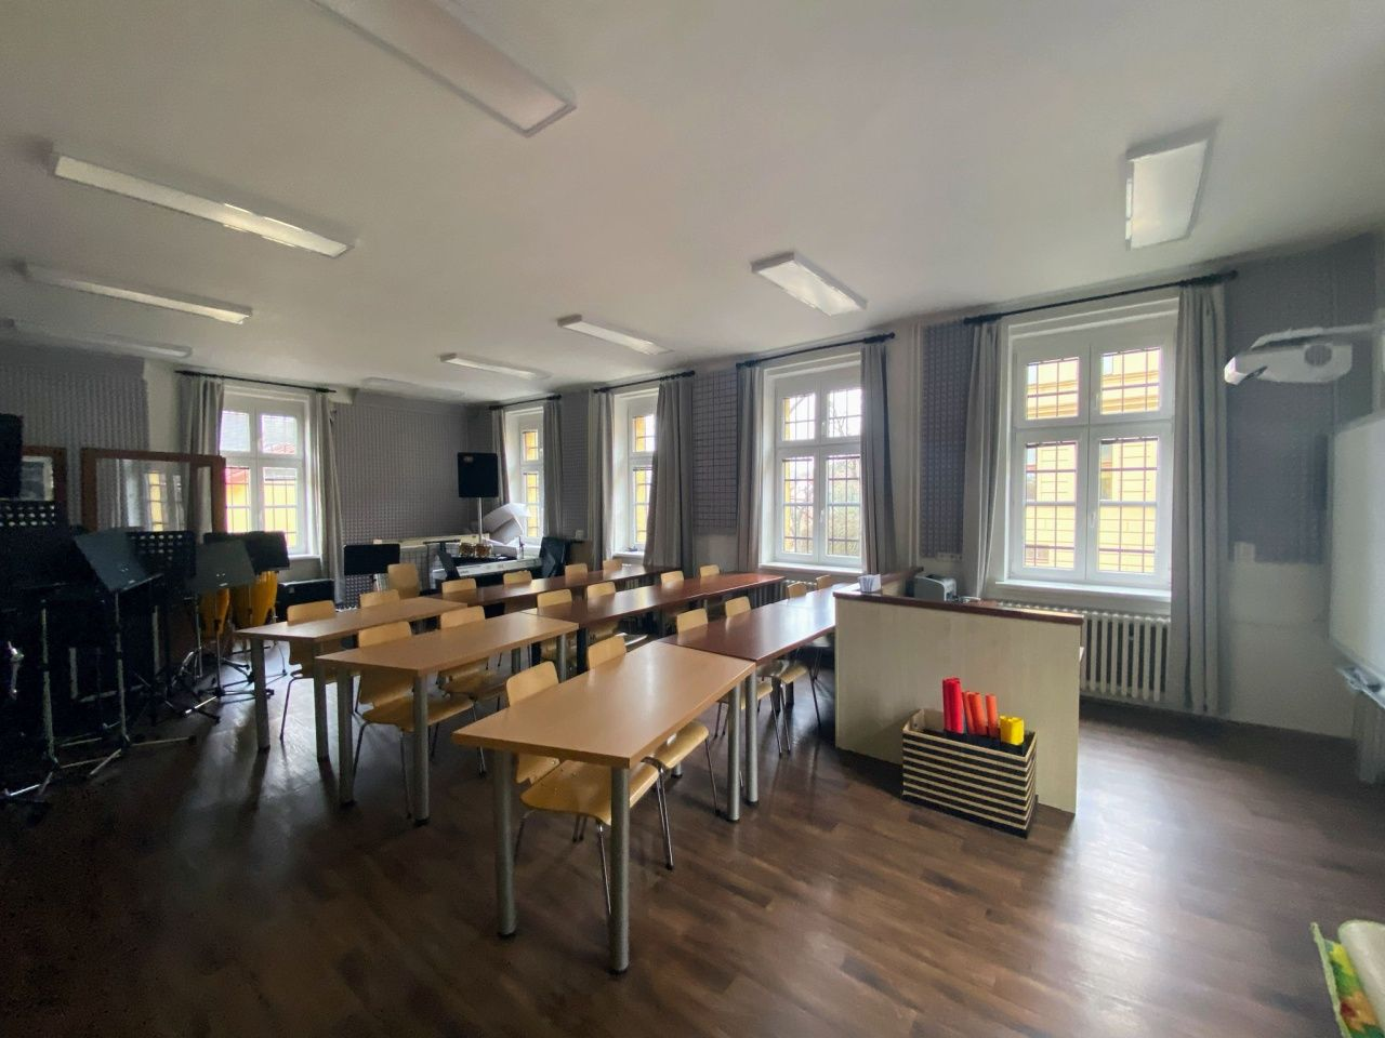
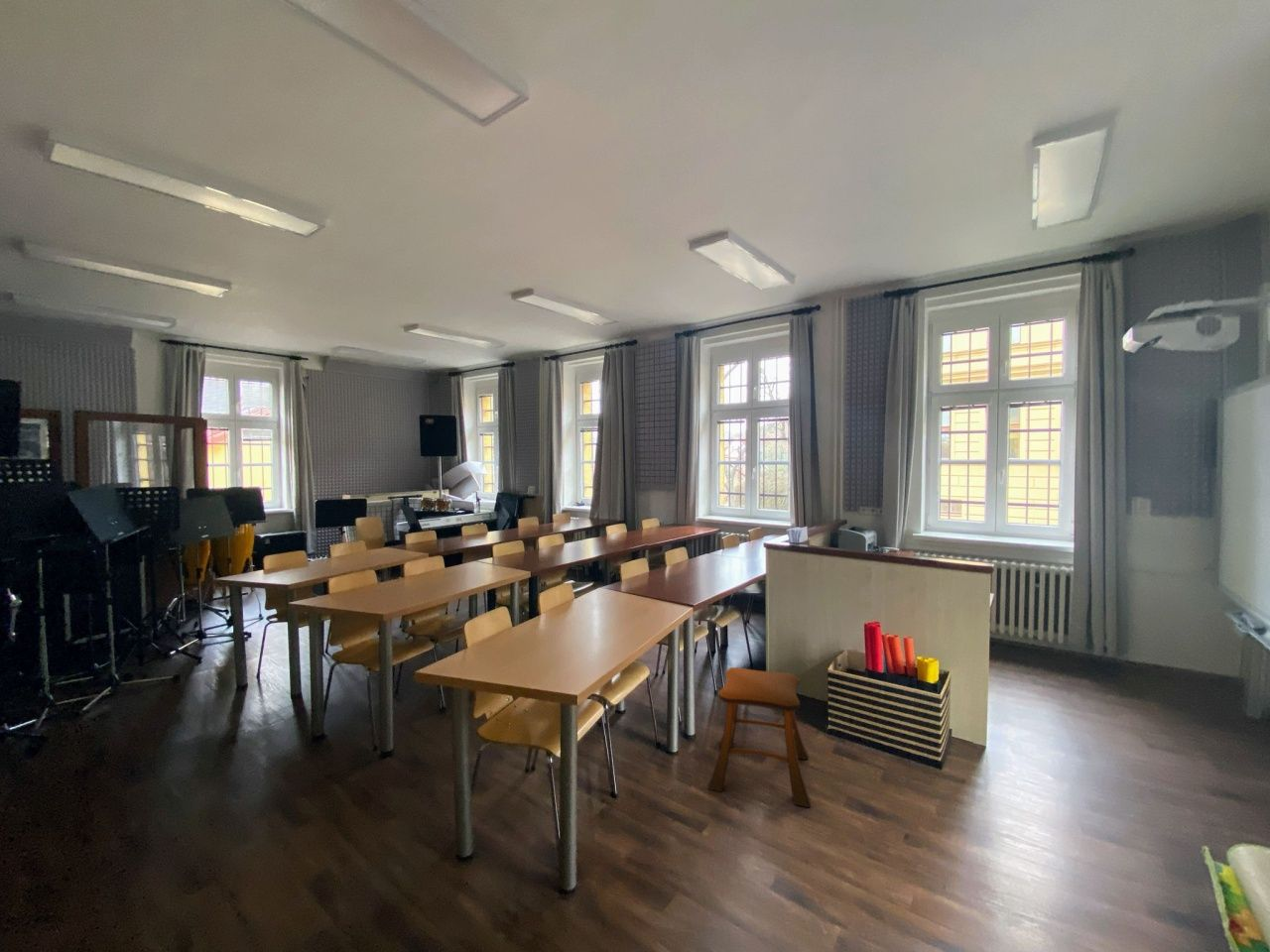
+ stool [706,666,812,808]
